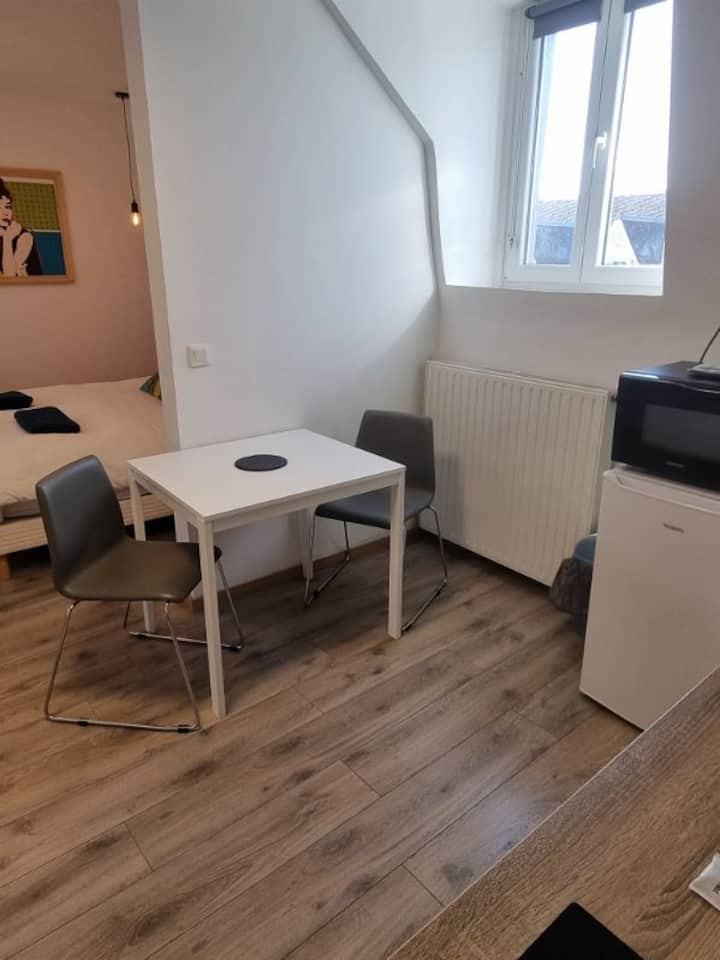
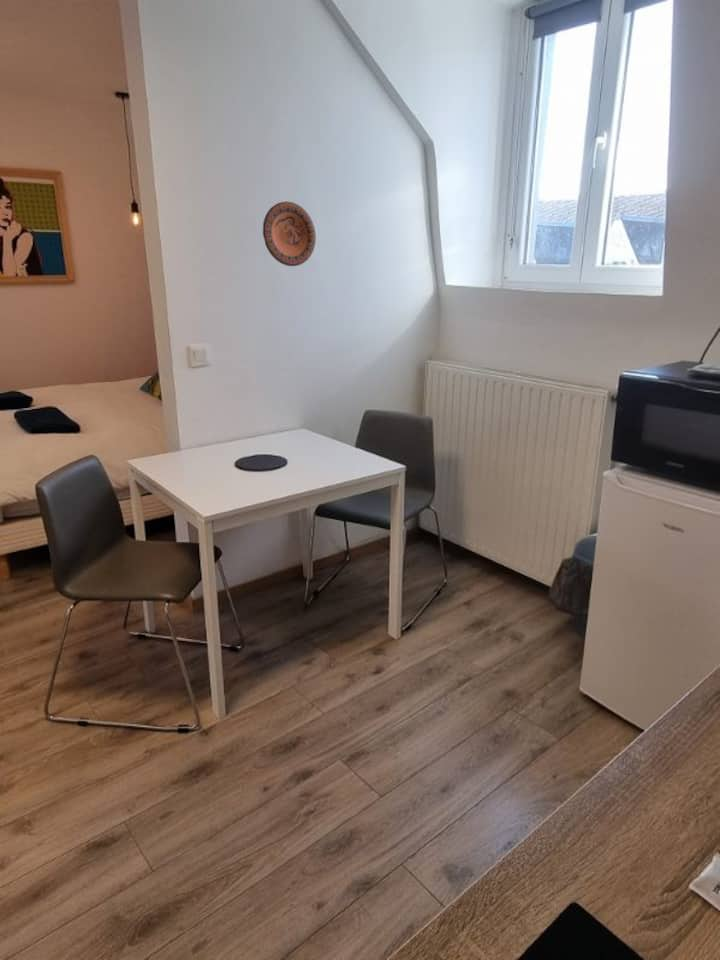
+ decorative plate [262,201,317,267]
